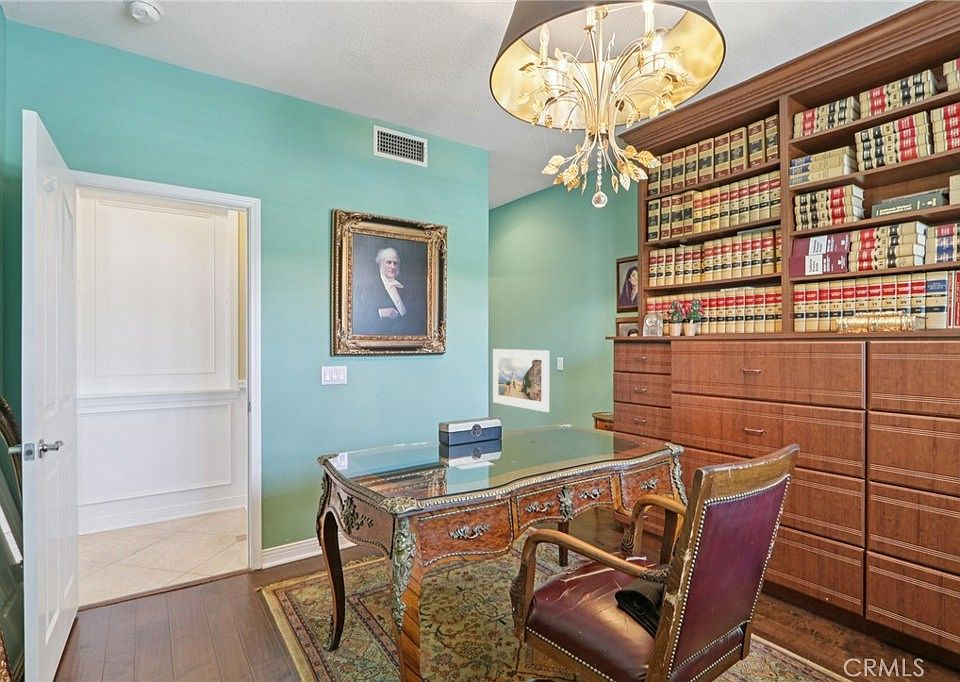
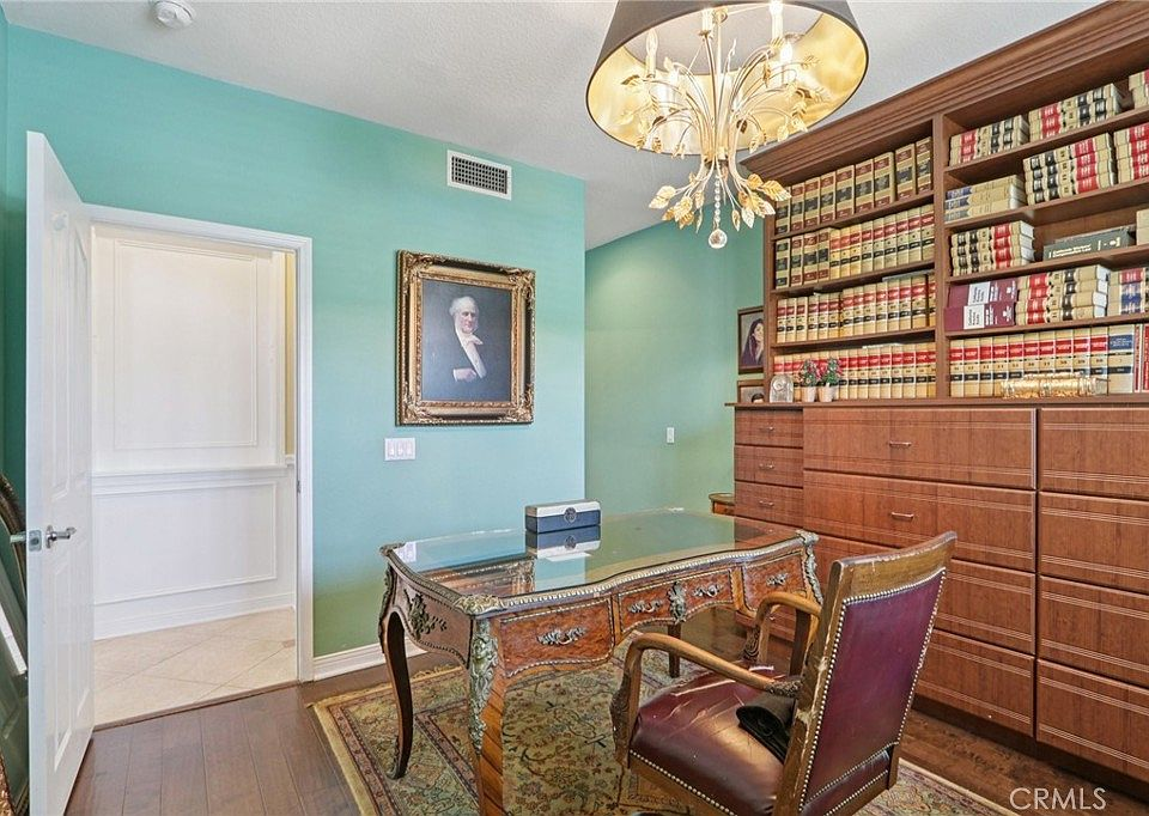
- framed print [492,348,550,413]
